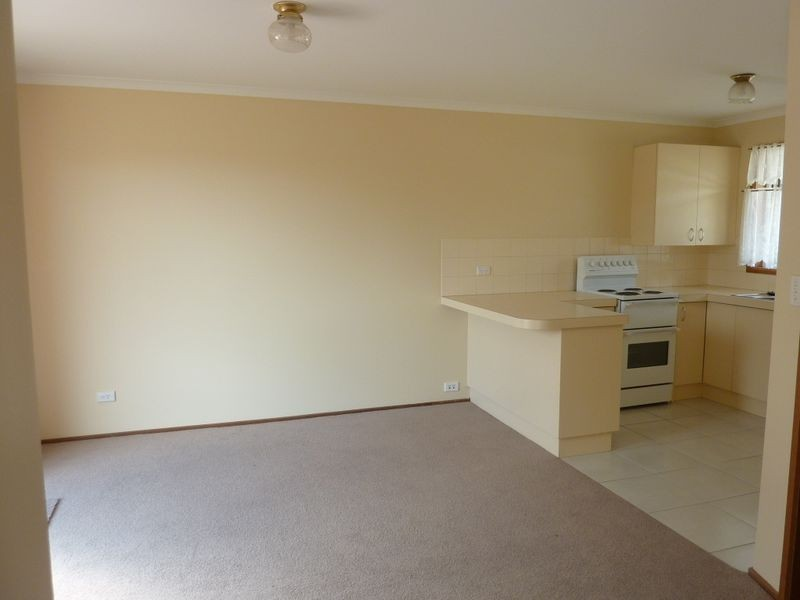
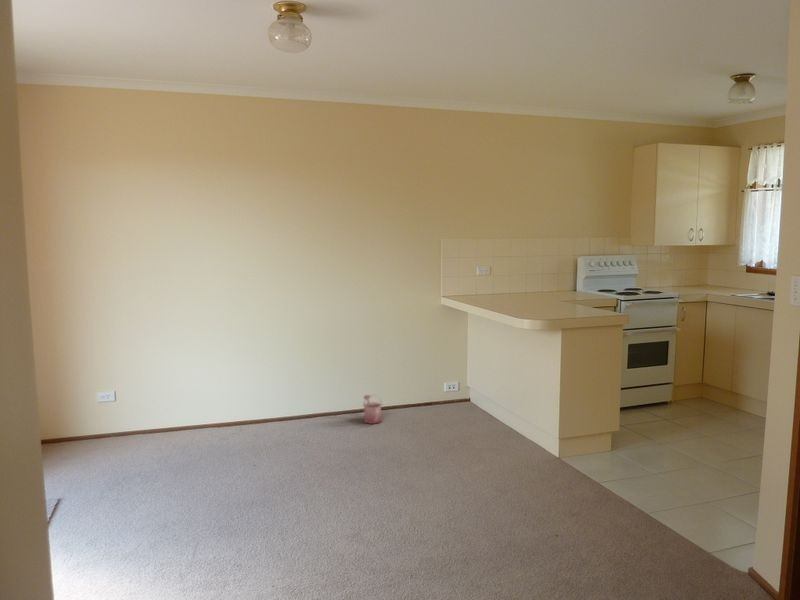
+ watering can [362,394,384,425]
